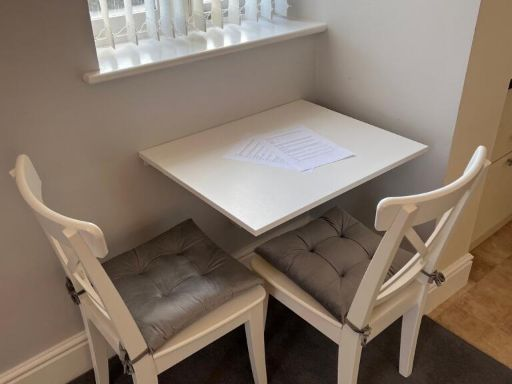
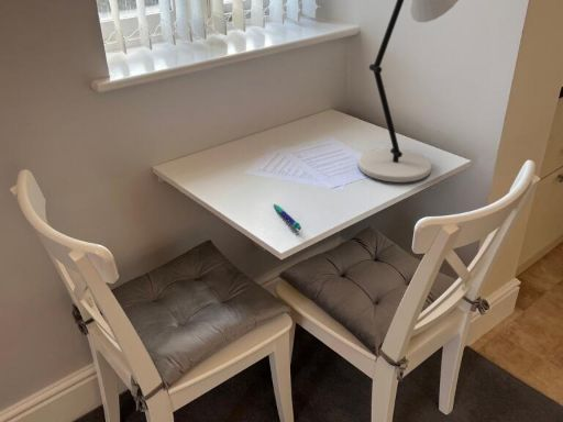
+ desk lamp [357,0,460,184]
+ pen [273,203,302,231]
